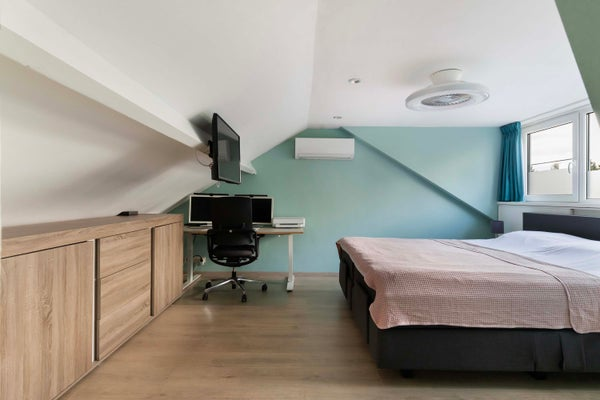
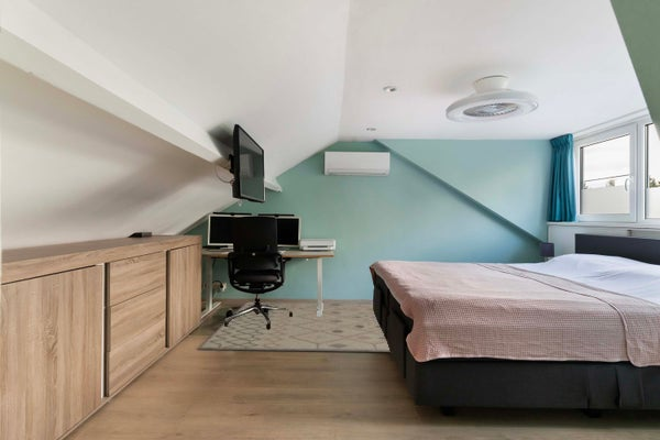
+ rug [197,301,392,353]
